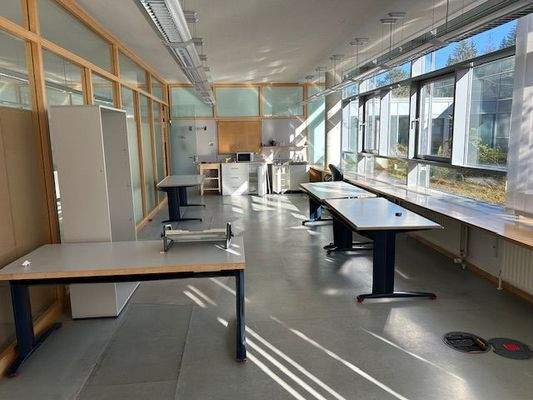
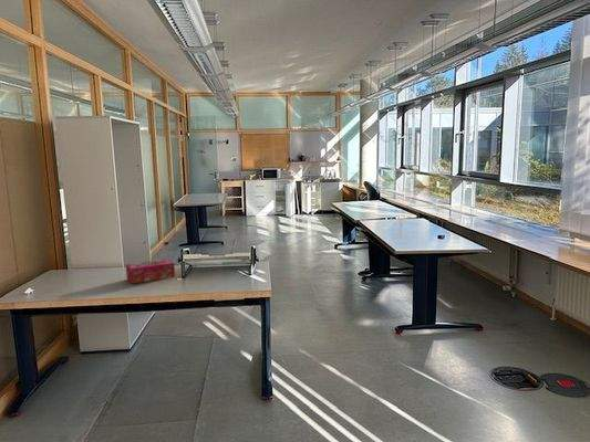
+ tissue box [125,257,176,285]
